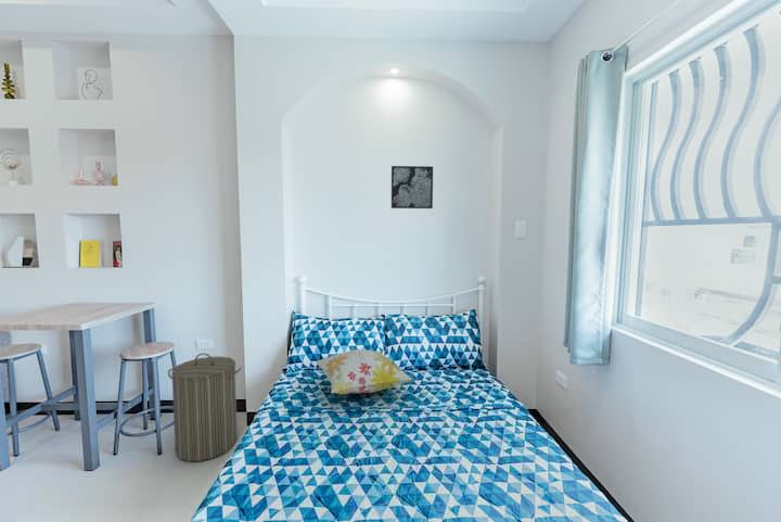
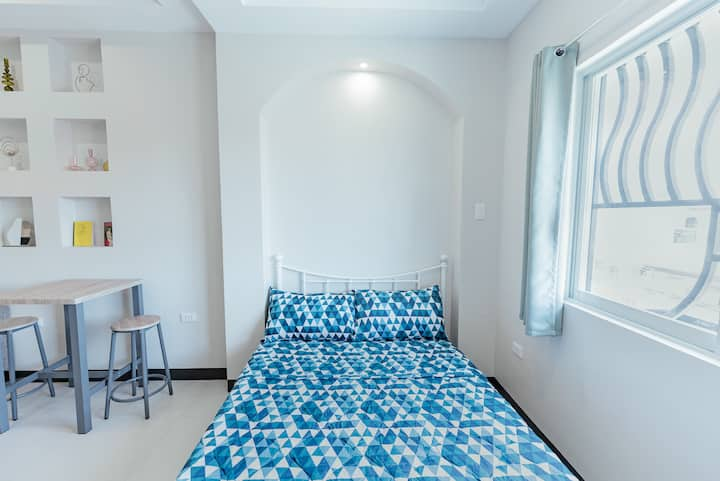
- wall art [390,165,434,209]
- decorative pillow [315,348,414,395]
- laundry hamper [167,353,243,462]
